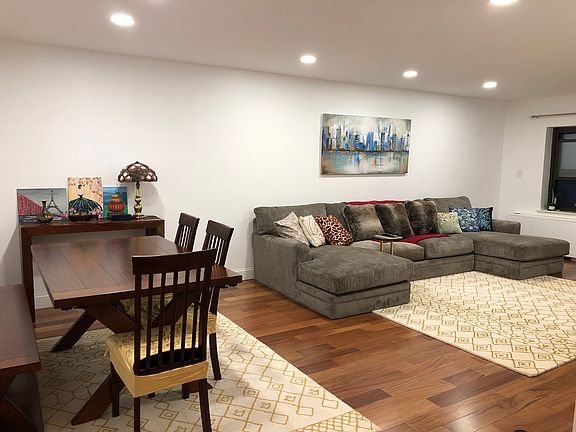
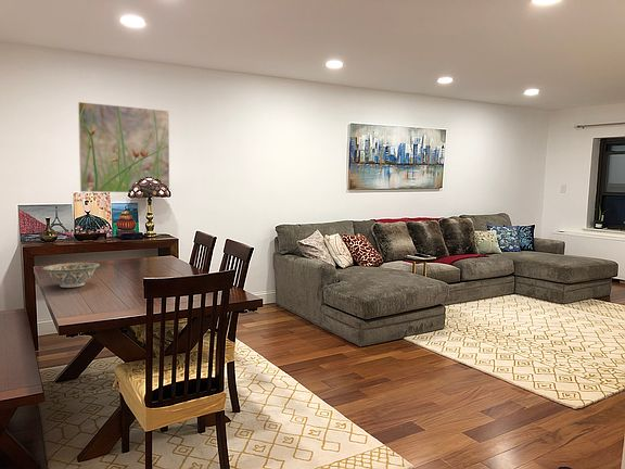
+ decorative bowl [41,262,101,289]
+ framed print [77,101,170,193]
